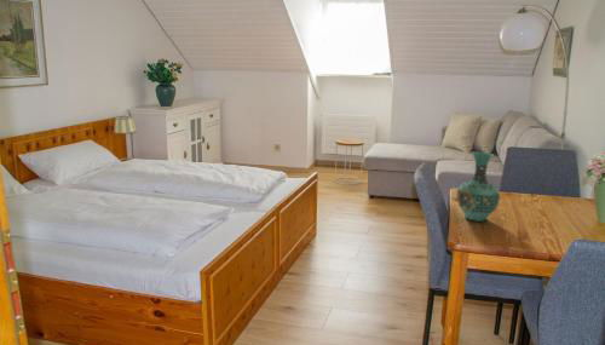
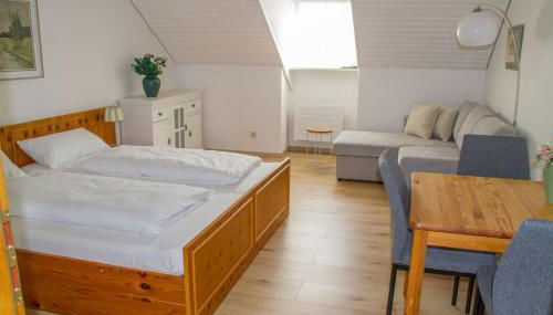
- vase [456,151,501,223]
